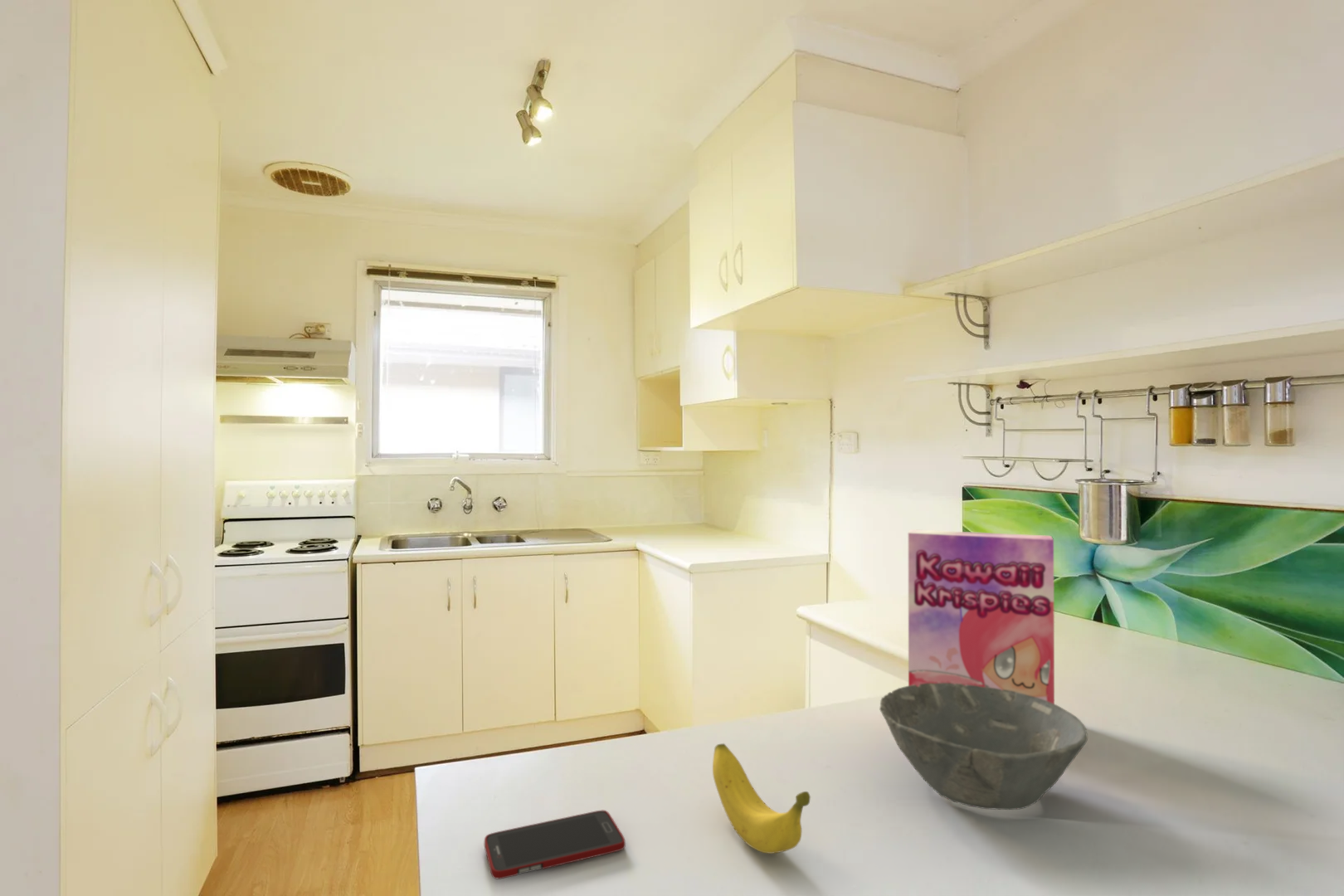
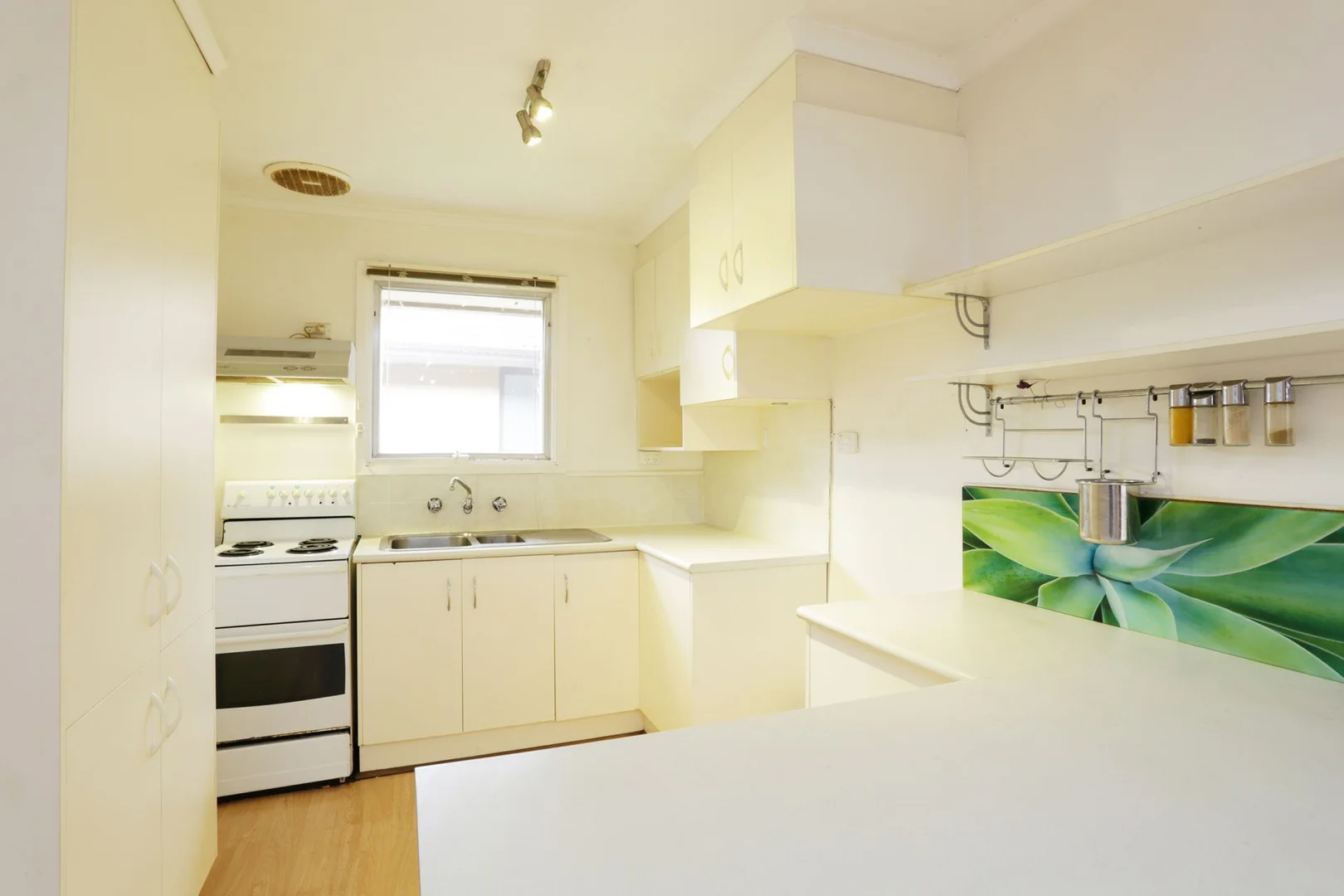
- bowl [879,683,1088,811]
- cell phone [484,810,626,880]
- banana [712,743,811,855]
- cereal box [908,528,1055,704]
